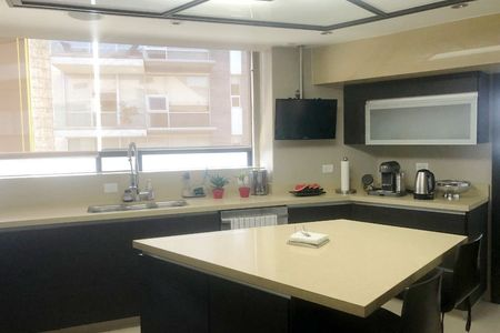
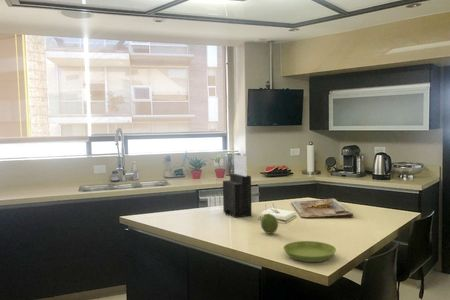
+ saucer [282,240,337,263]
+ cutting board [290,198,354,219]
+ fruit [260,212,279,235]
+ knife block [222,154,253,219]
